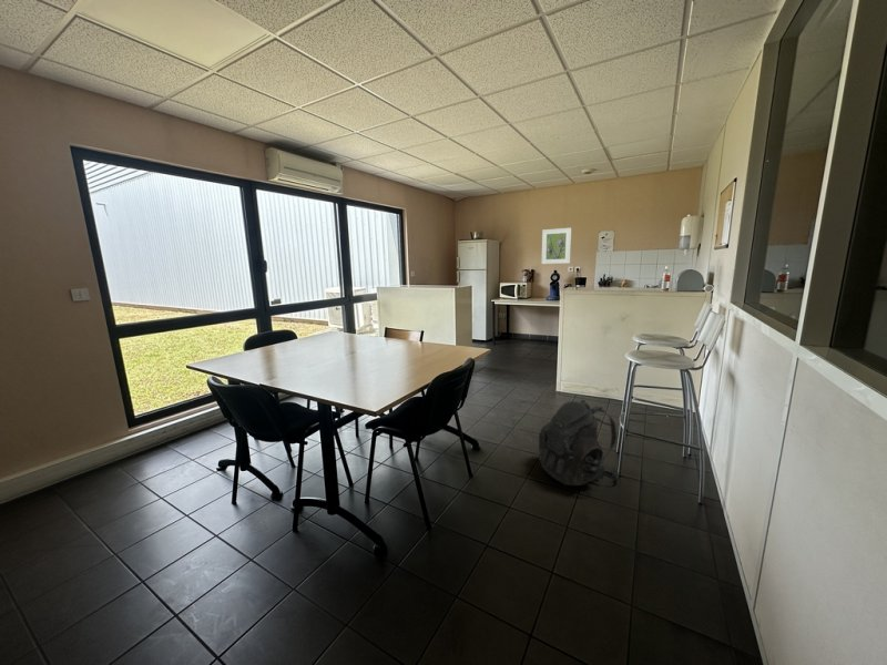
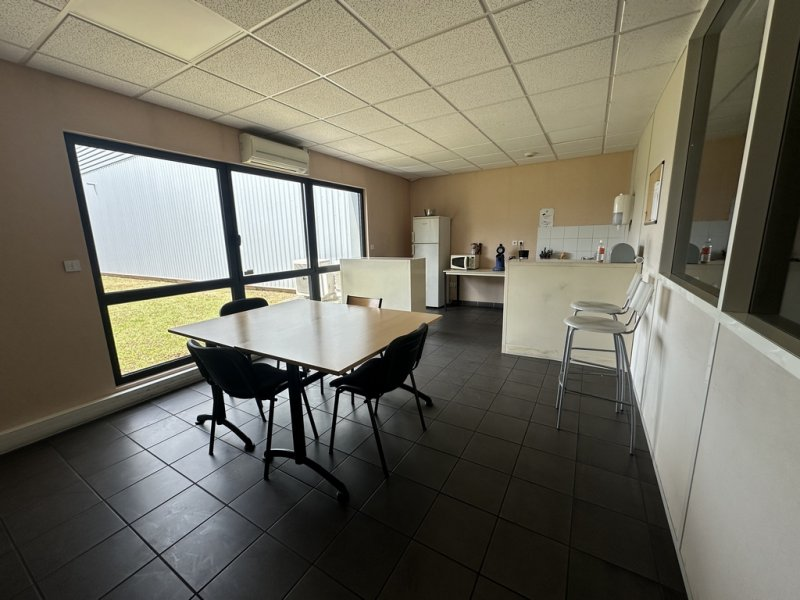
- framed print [540,227,572,265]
- backpack [538,399,620,487]
